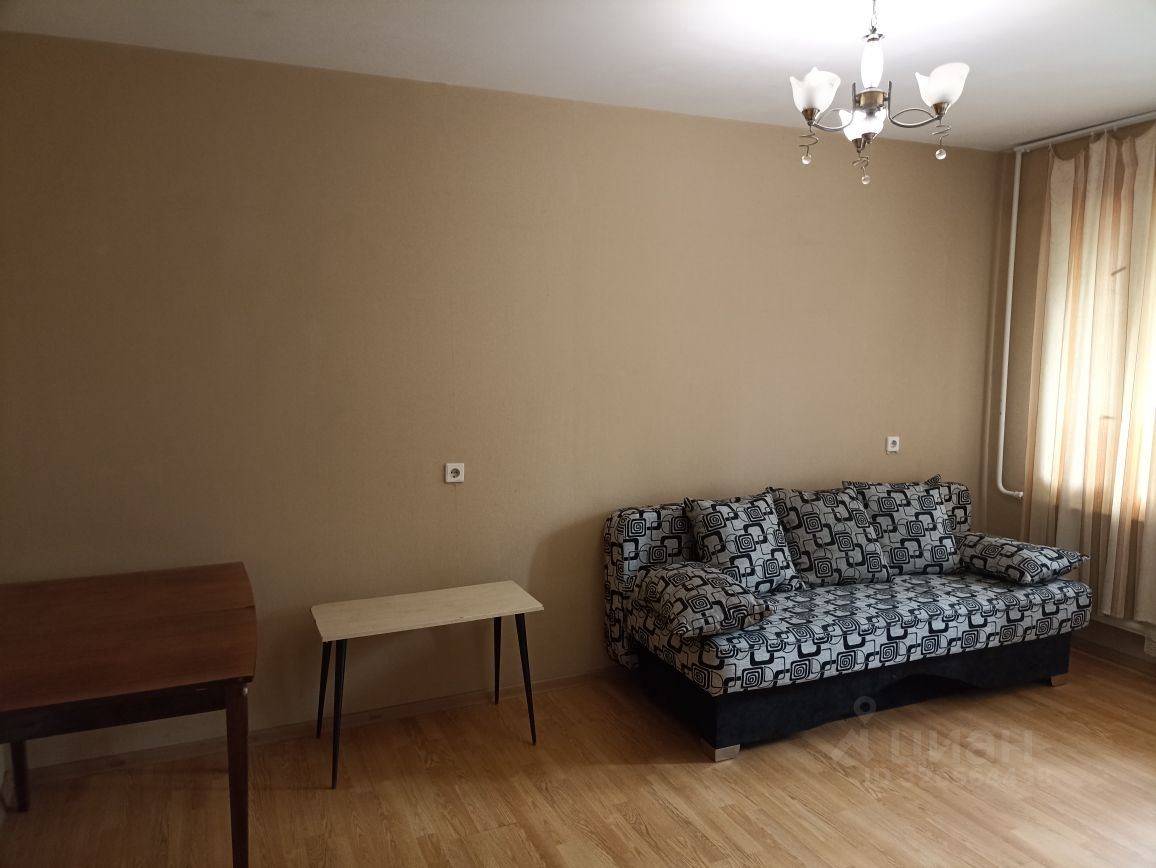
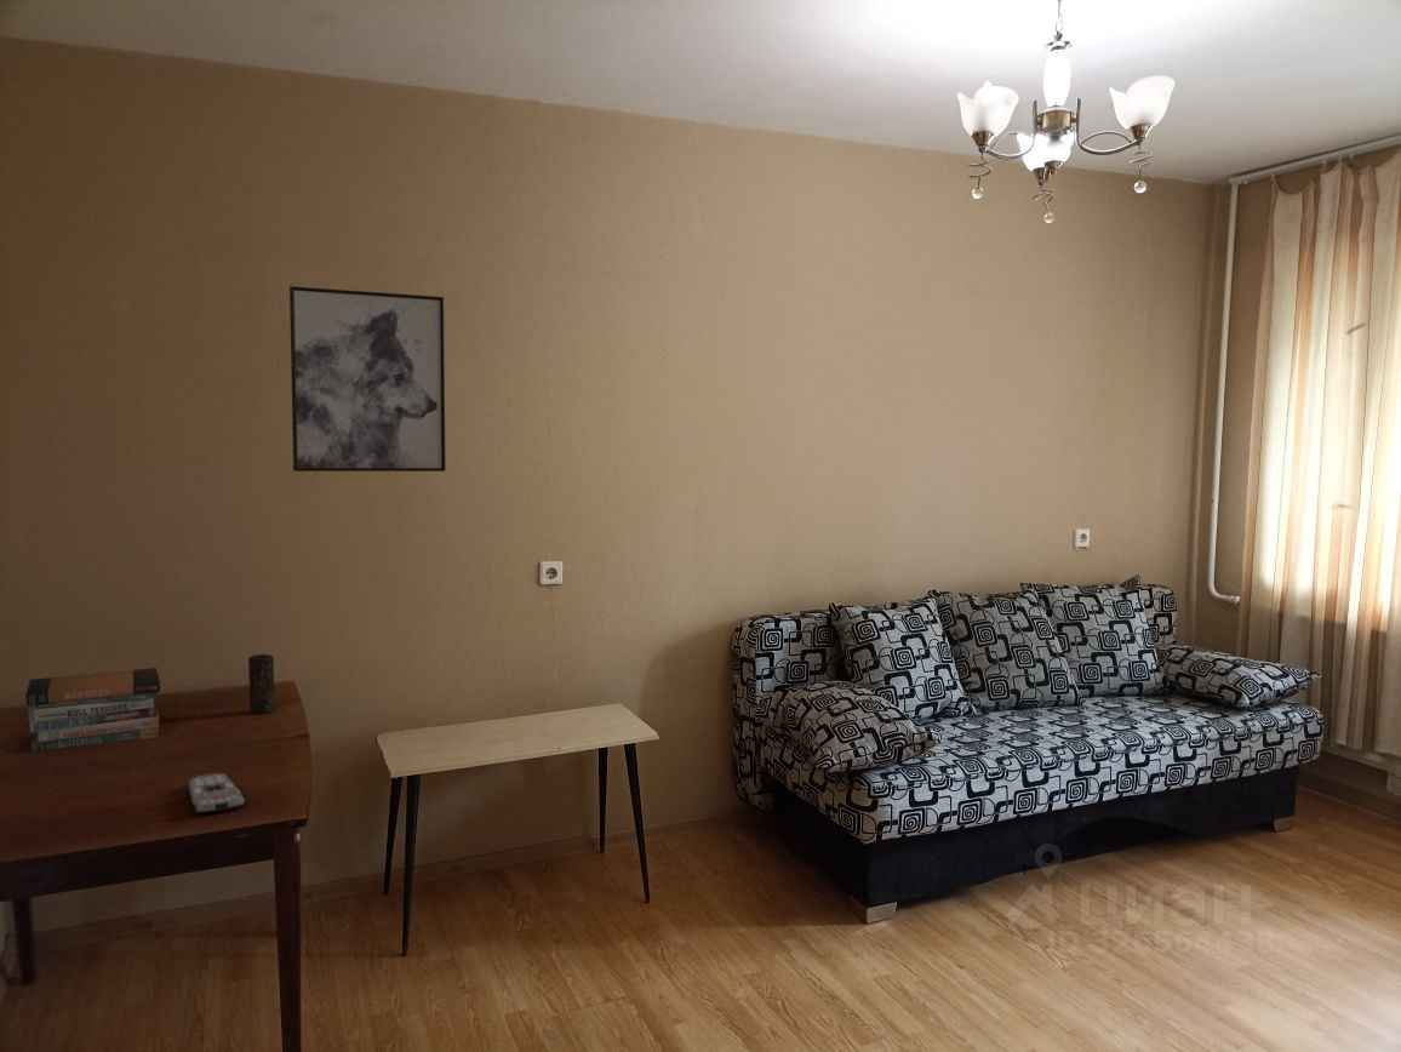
+ book stack [24,667,161,753]
+ wall art [288,285,447,473]
+ remote control [188,772,245,814]
+ candle [247,653,276,715]
